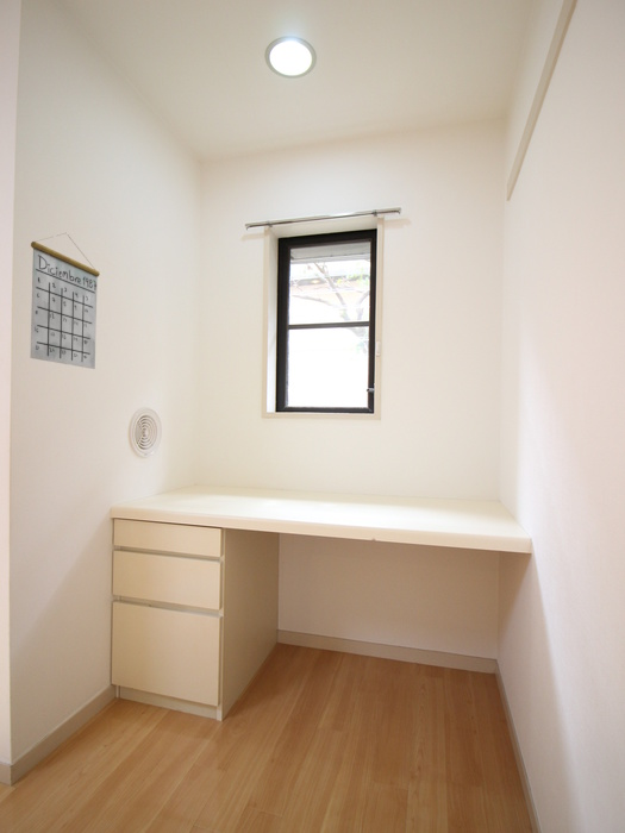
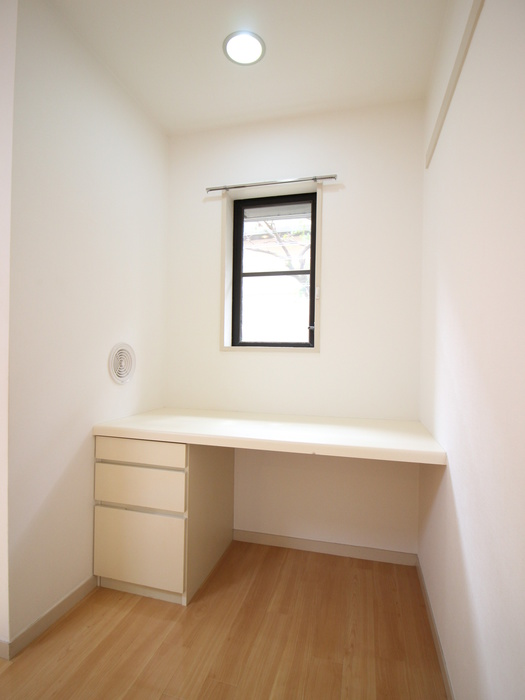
- calendar [30,232,101,370]
